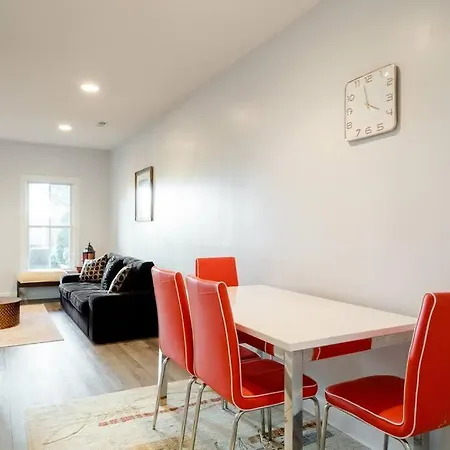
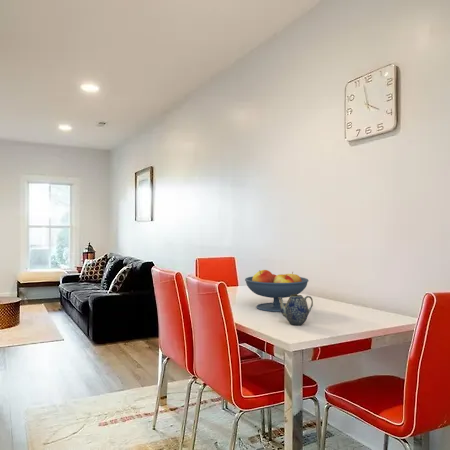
+ fruit bowl [244,269,310,313]
+ teapot [278,294,314,326]
